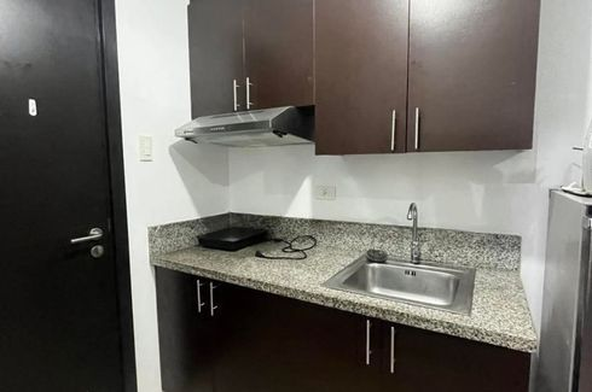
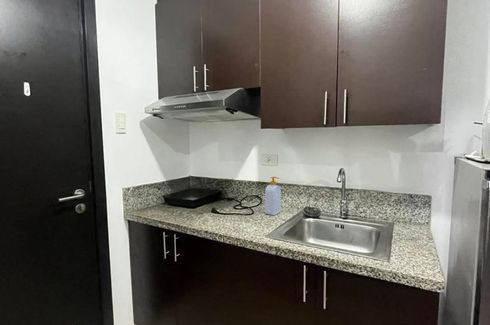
+ soap bottle [264,176,282,216]
